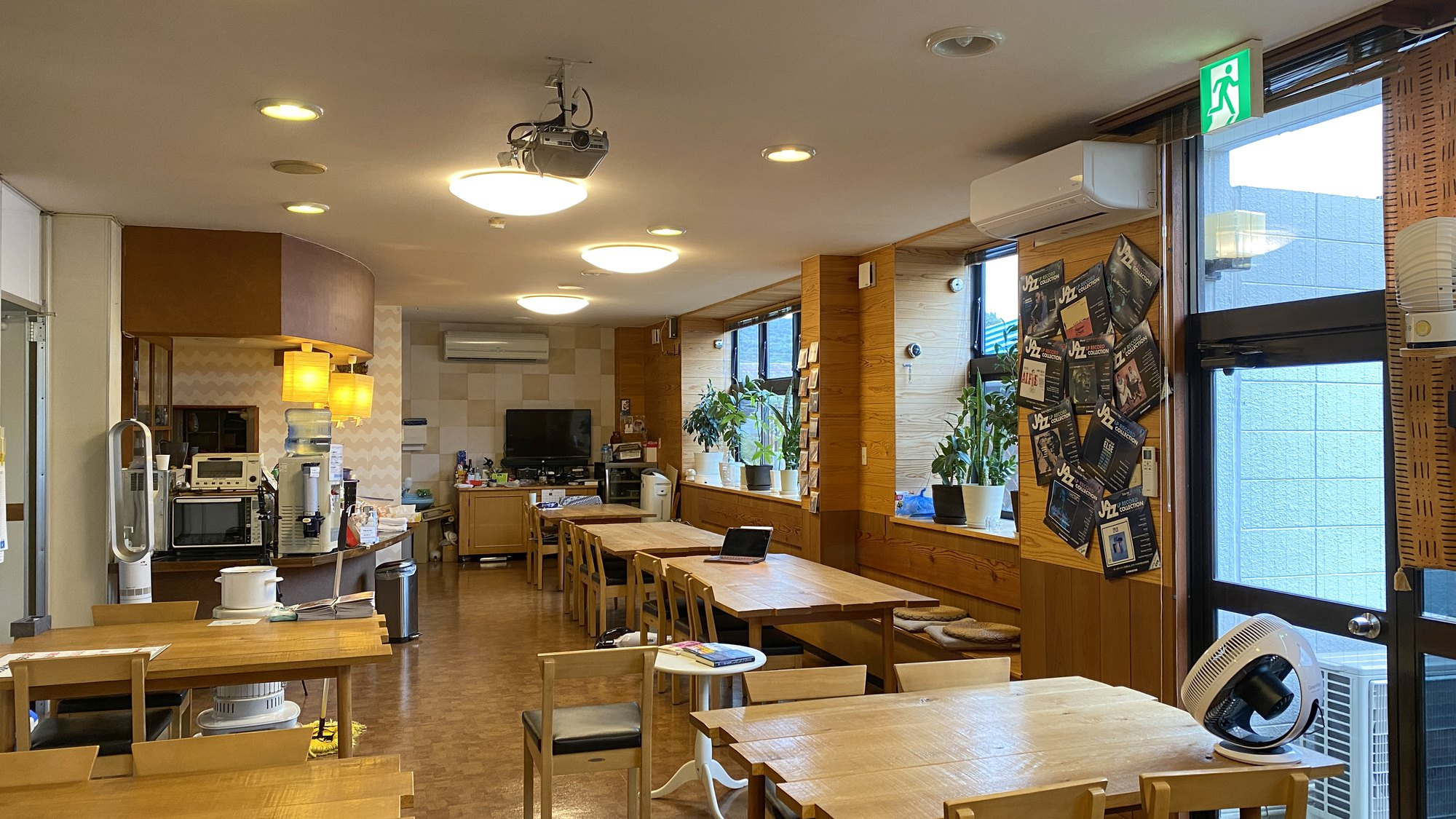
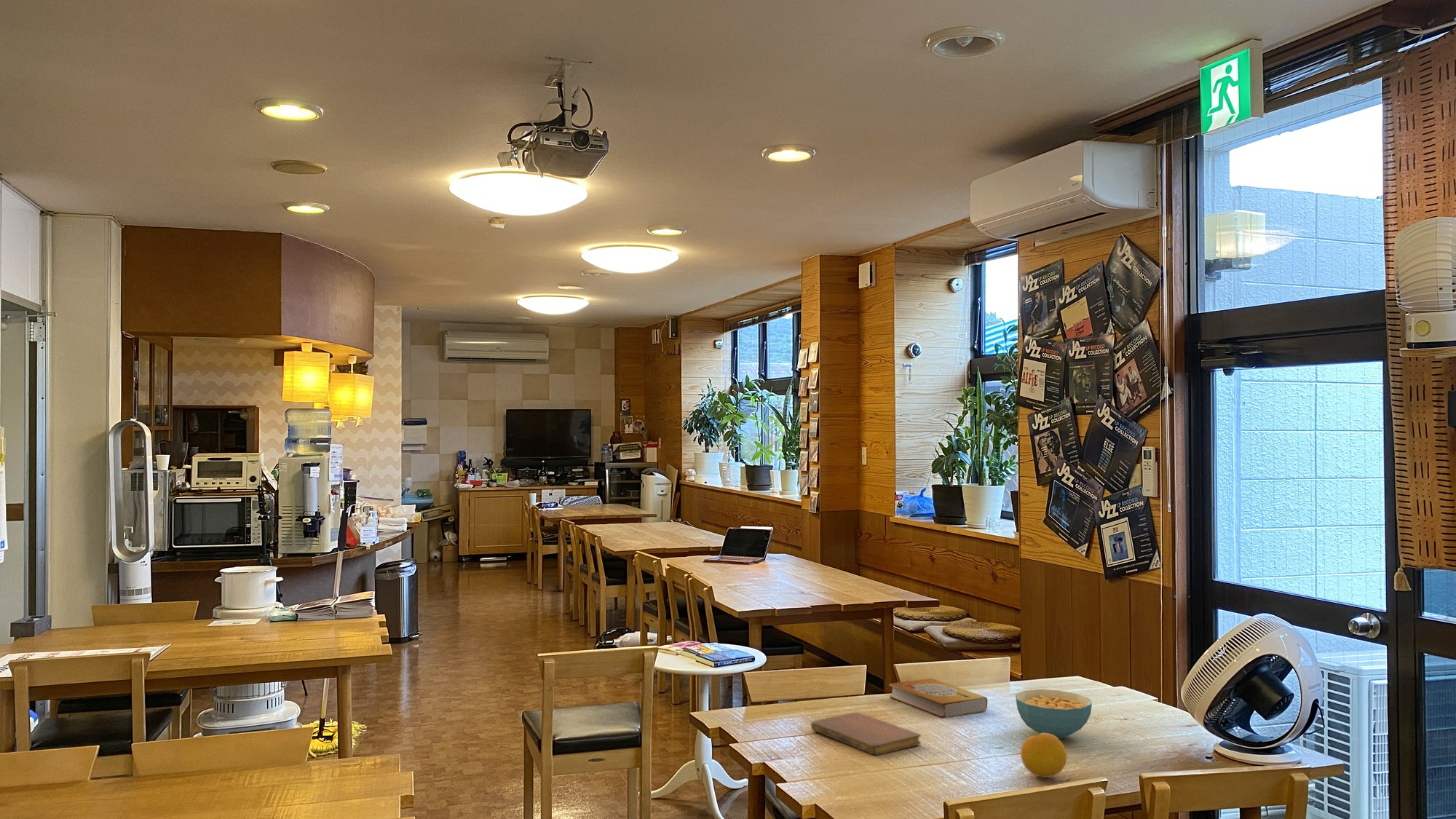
+ book [889,678,988,719]
+ fruit [1020,732,1067,778]
+ notebook [810,712,922,756]
+ cereal bowl [1015,689,1093,739]
